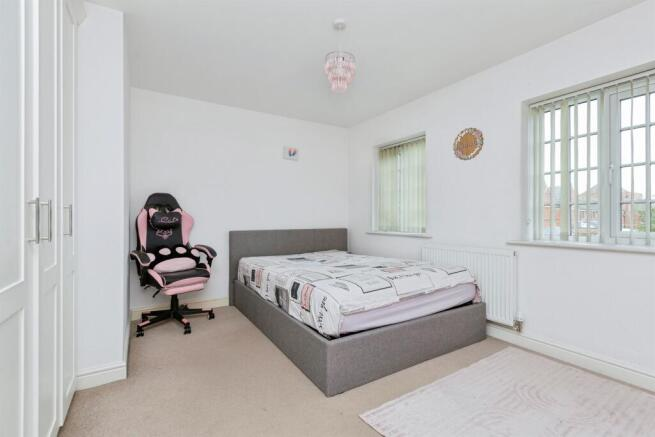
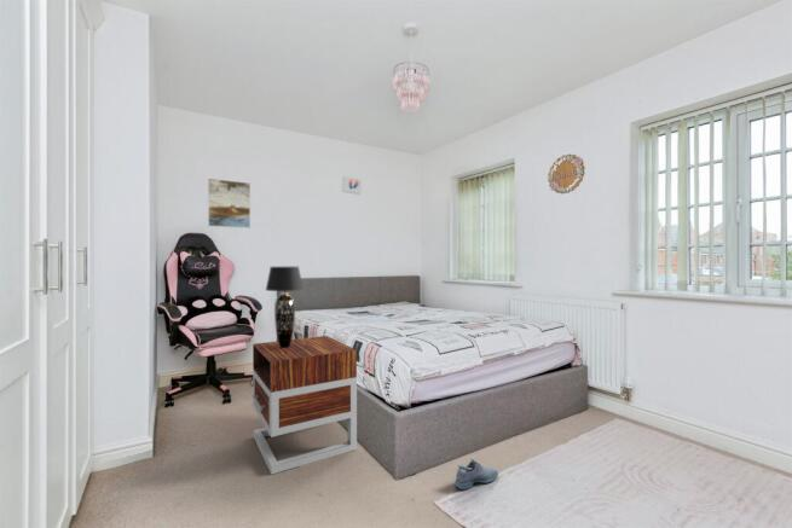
+ shoe [455,458,499,491]
+ nightstand [250,335,358,476]
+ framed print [207,178,252,230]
+ table lamp [265,266,305,348]
